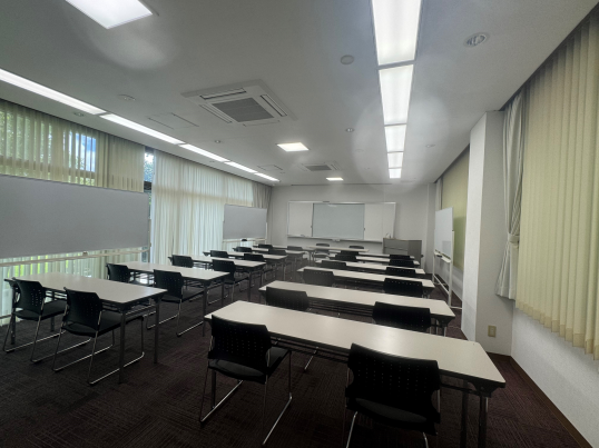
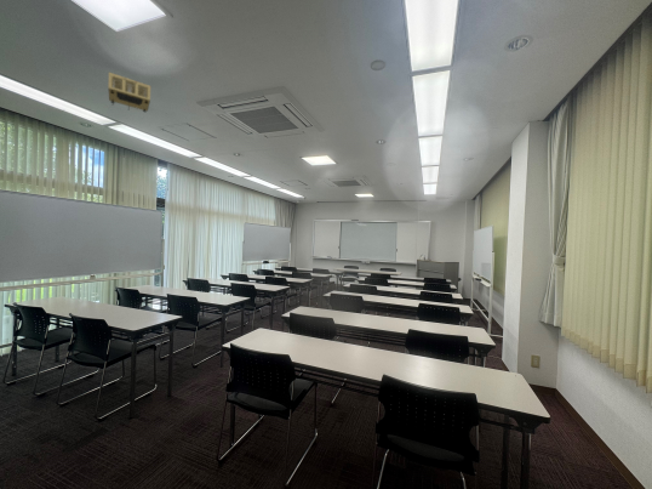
+ projector [107,72,151,113]
